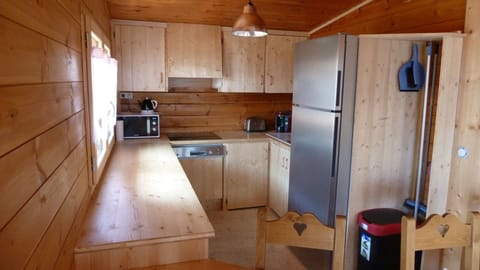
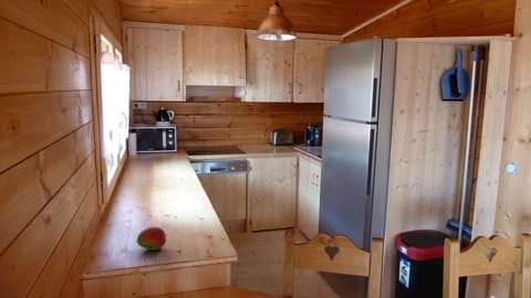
+ fruit [135,226,168,252]
